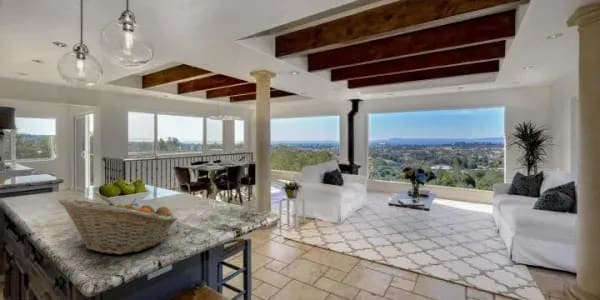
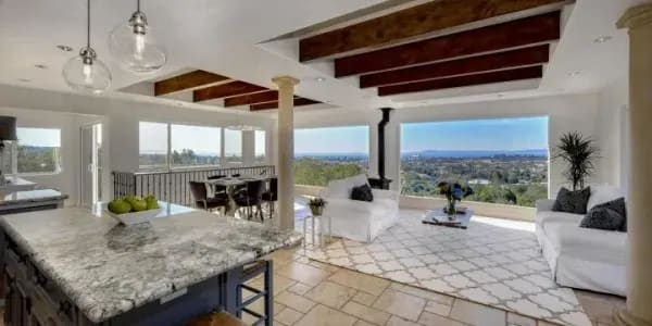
- fruit basket [58,197,179,255]
